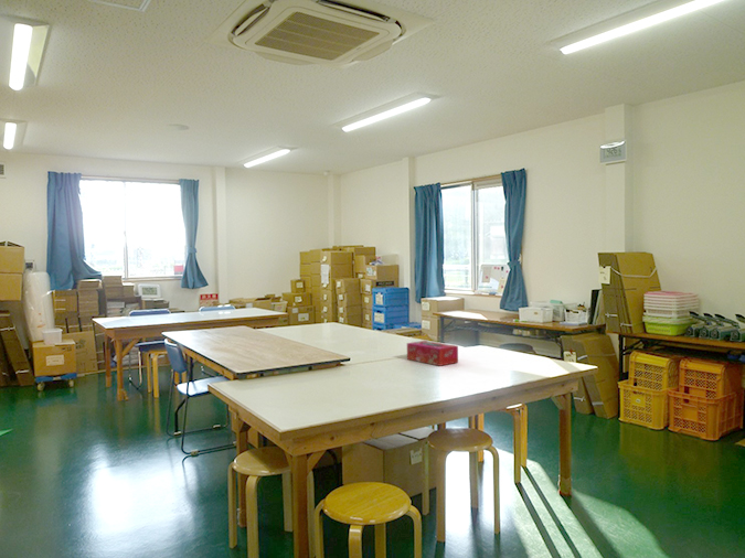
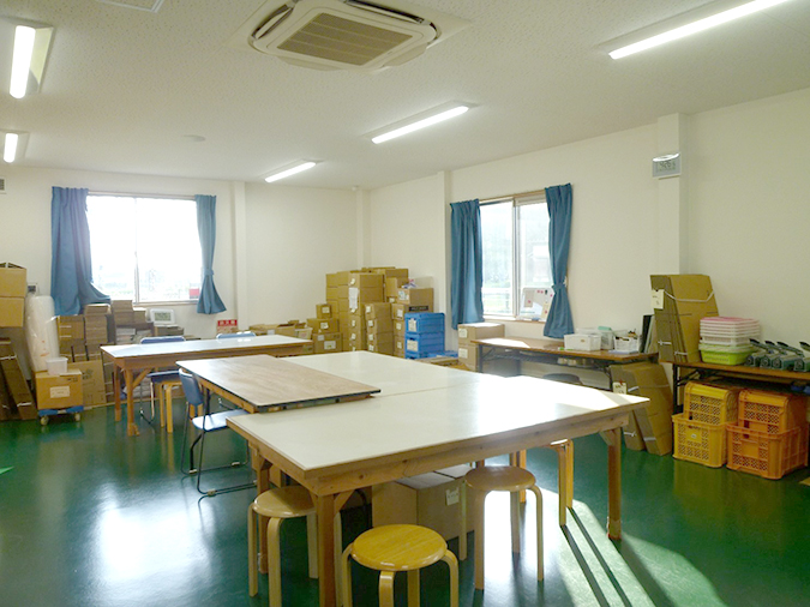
- tissue box [406,340,459,367]
